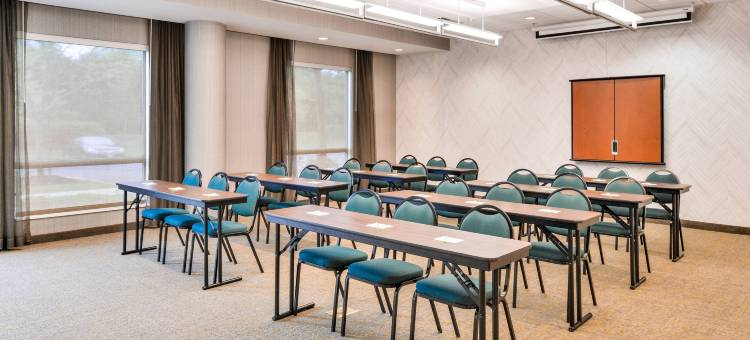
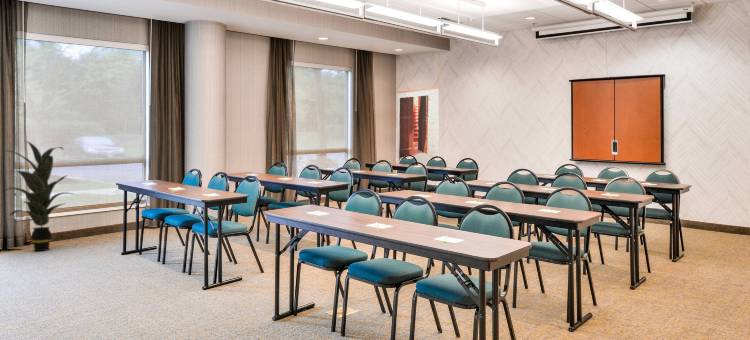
+ wall art [396,86,440,165]
+ indoor plant [3,139,77,252]
